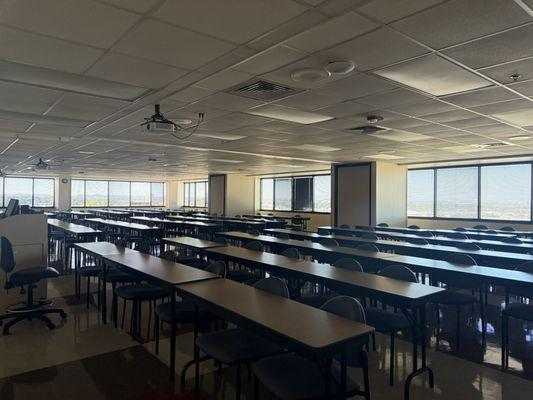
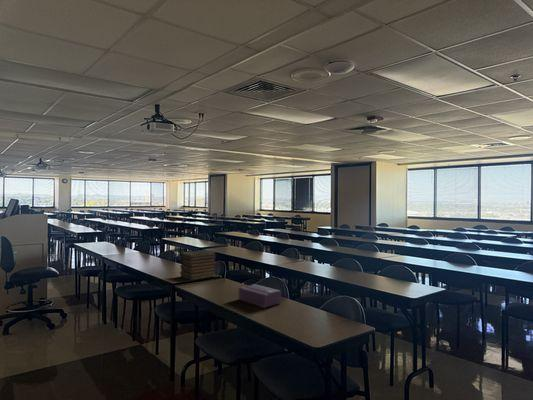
+ book stack [179,249,218,282]
+ tissue box [238,283,282,309]
